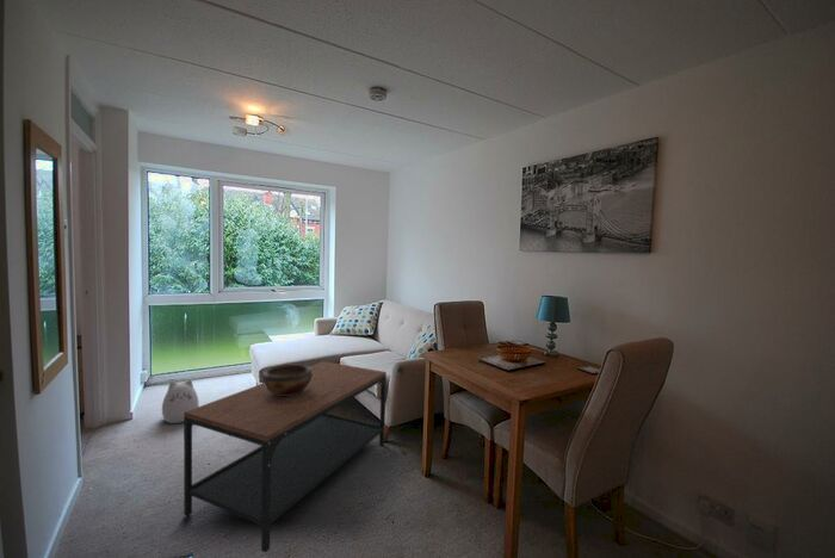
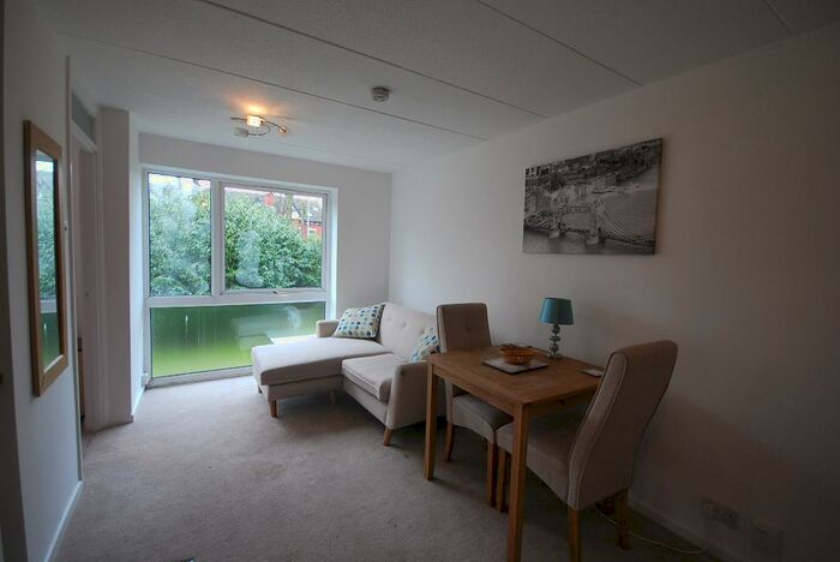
- plush toy [161,379,200,424]
- coffee table [183,360,388,553]
- decorative bowl [261,364,313,396]
